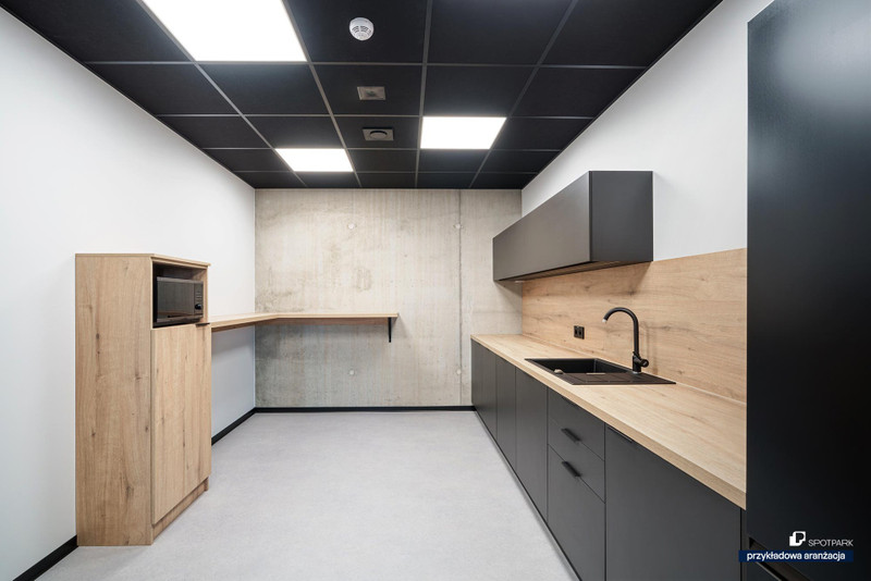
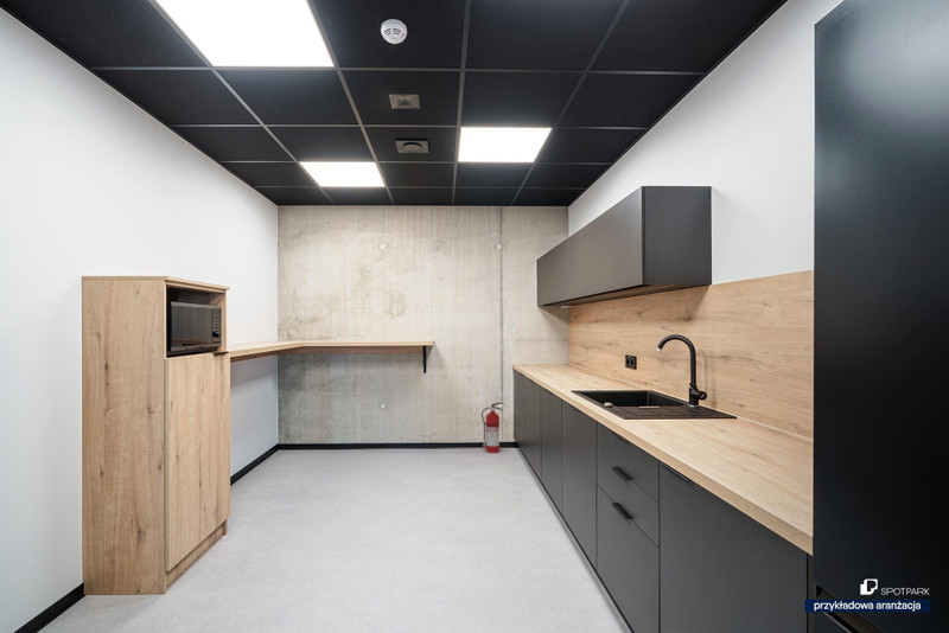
+ fire extinguisher [480,402,504,454]
